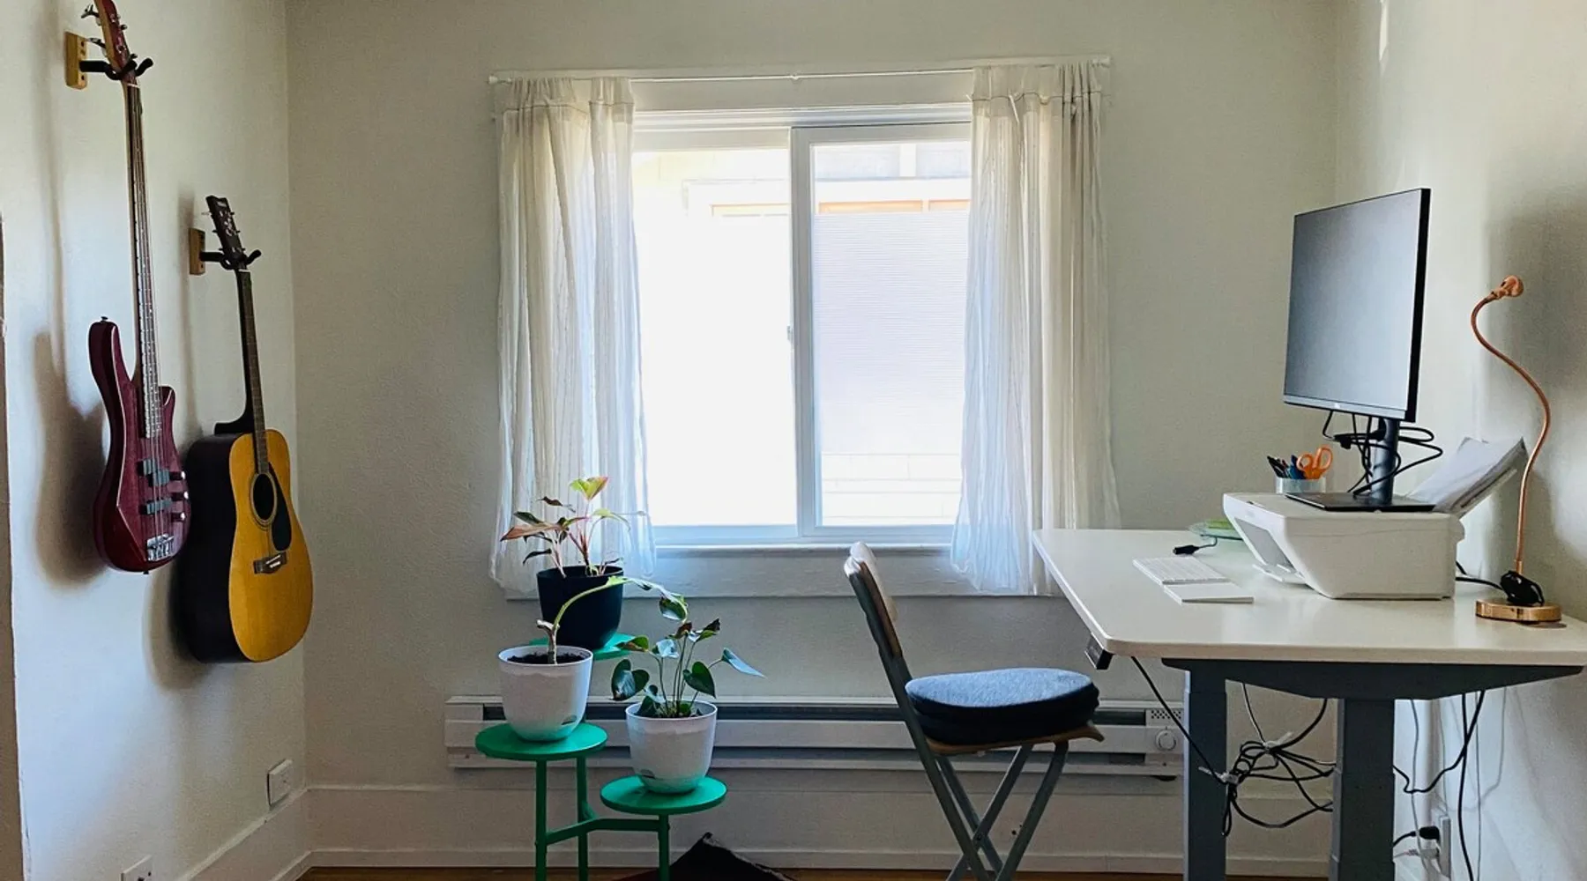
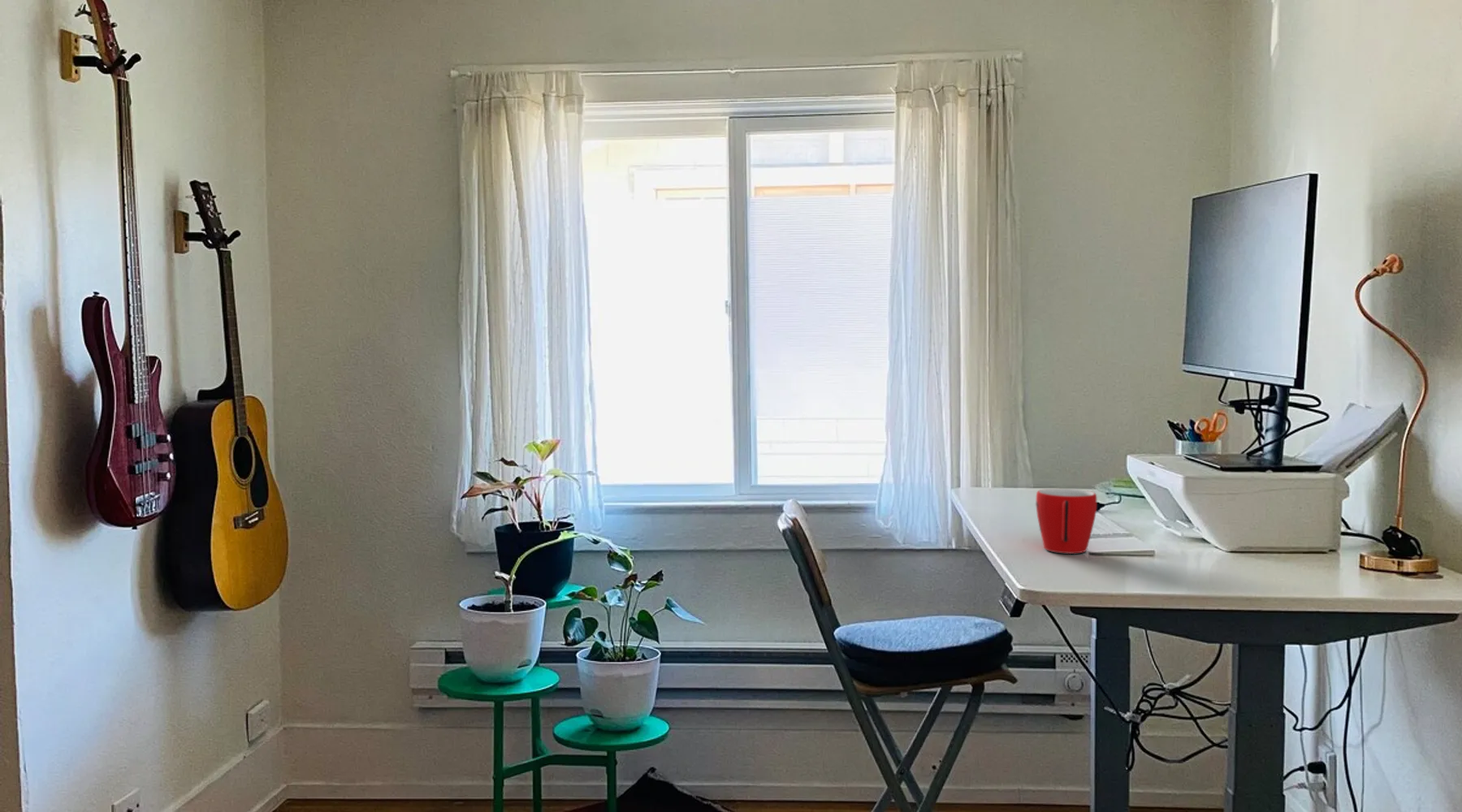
+ mug [1035,488,1097,555]
